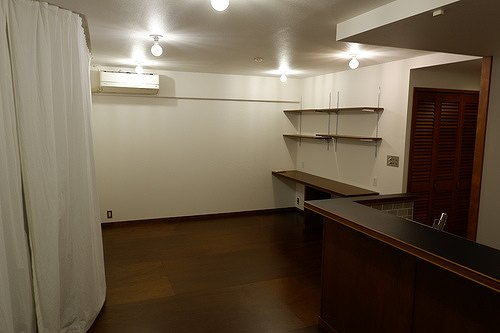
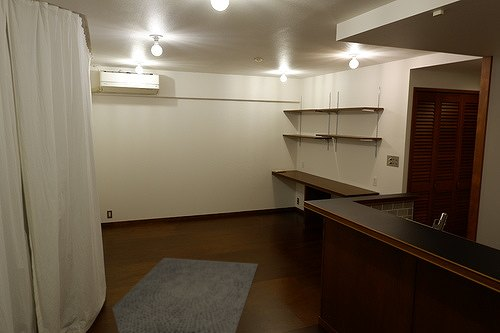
+ rug [111,257,259,333]
